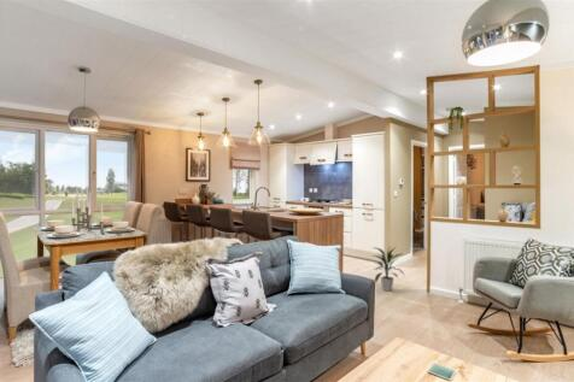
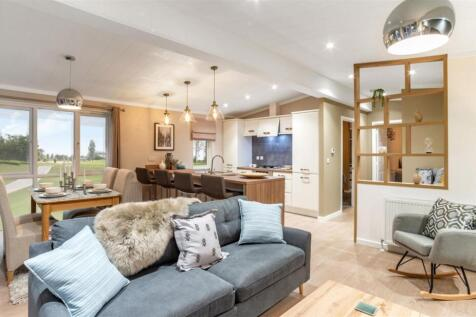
- indoor plant [370,245,406,293]
